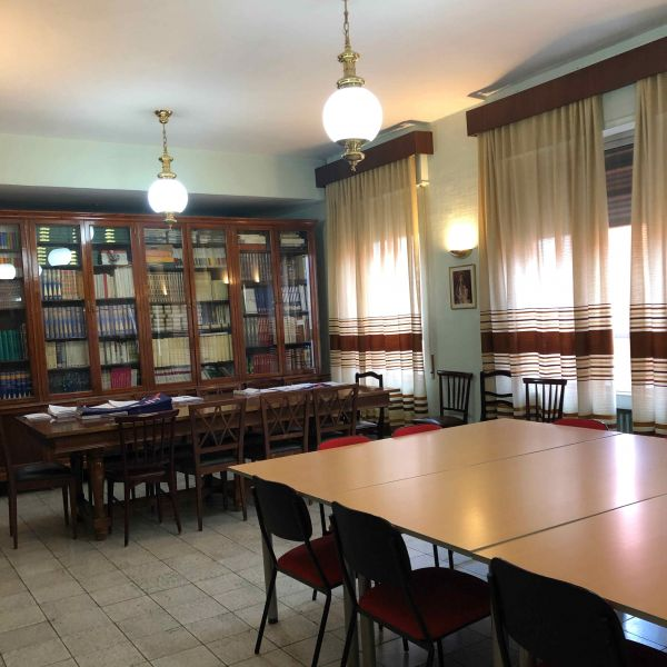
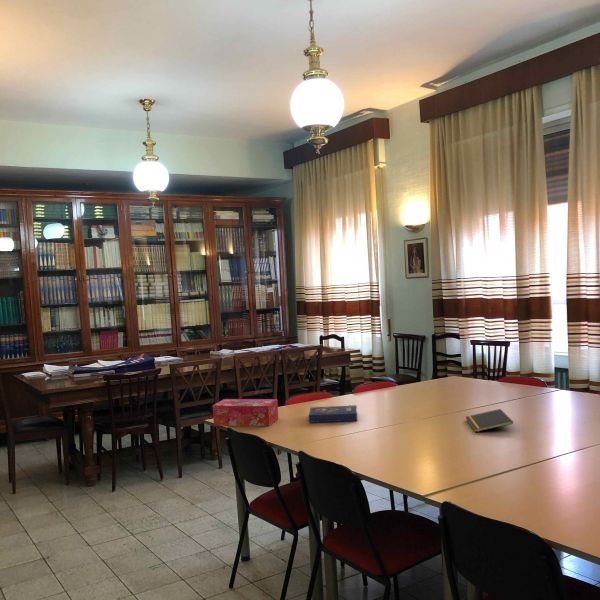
+ notepad [465,408,514,433]
+ tissue box [212,398,279,427]
+ book [308,404,358,423]
